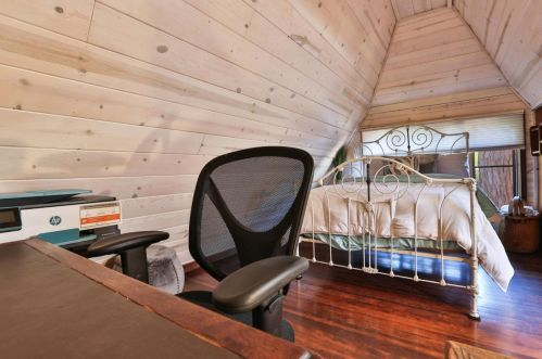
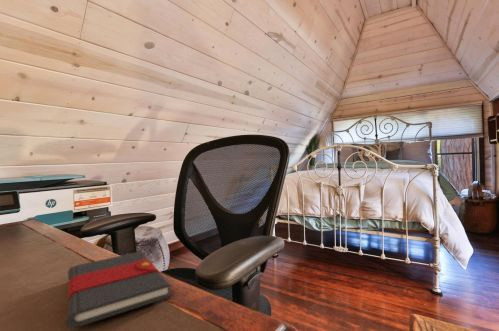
+ book [65,251,174,330]
